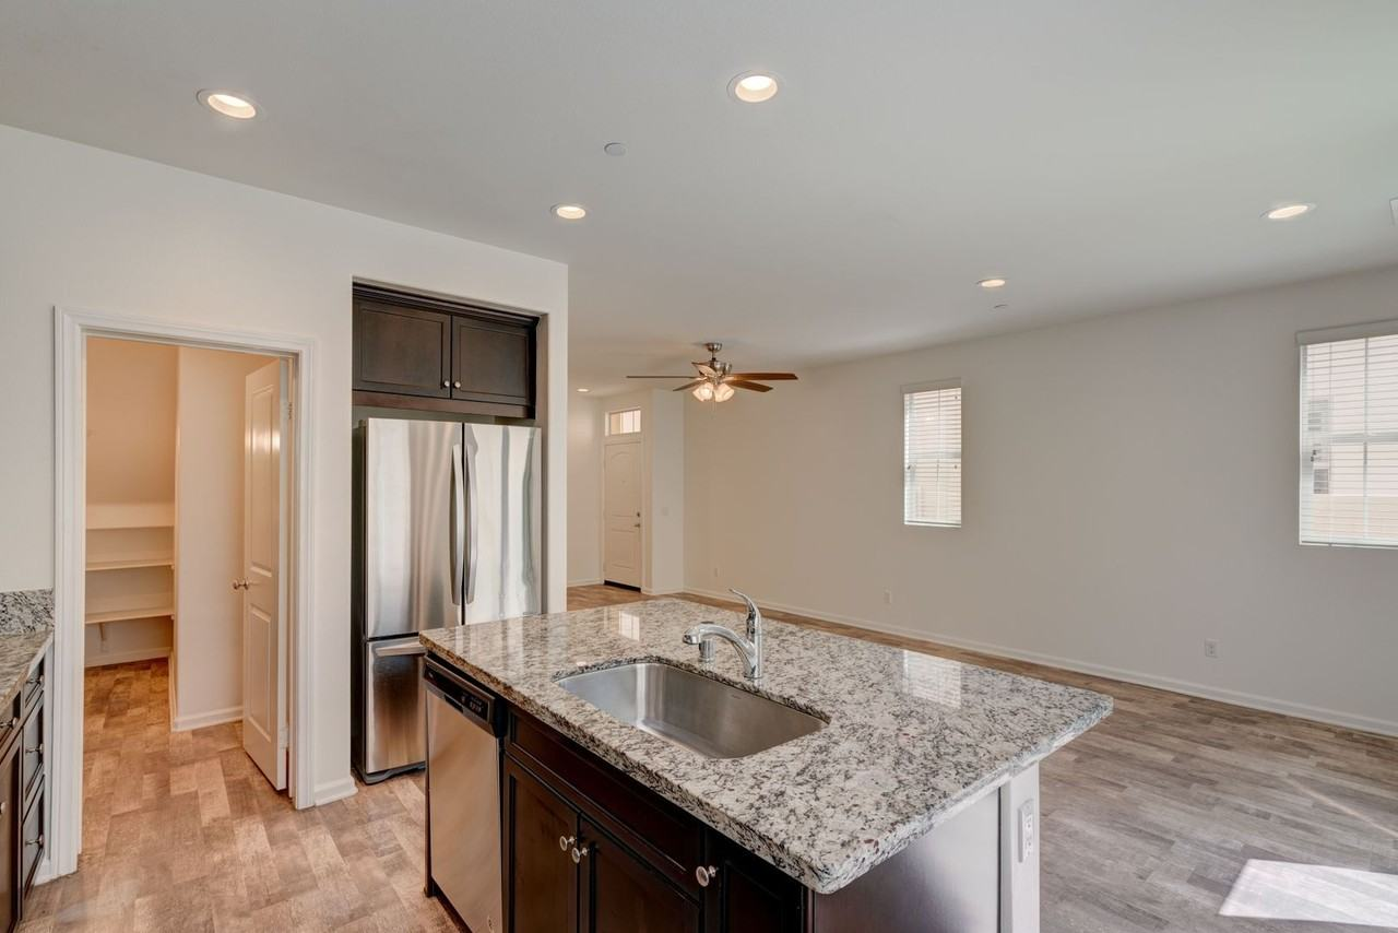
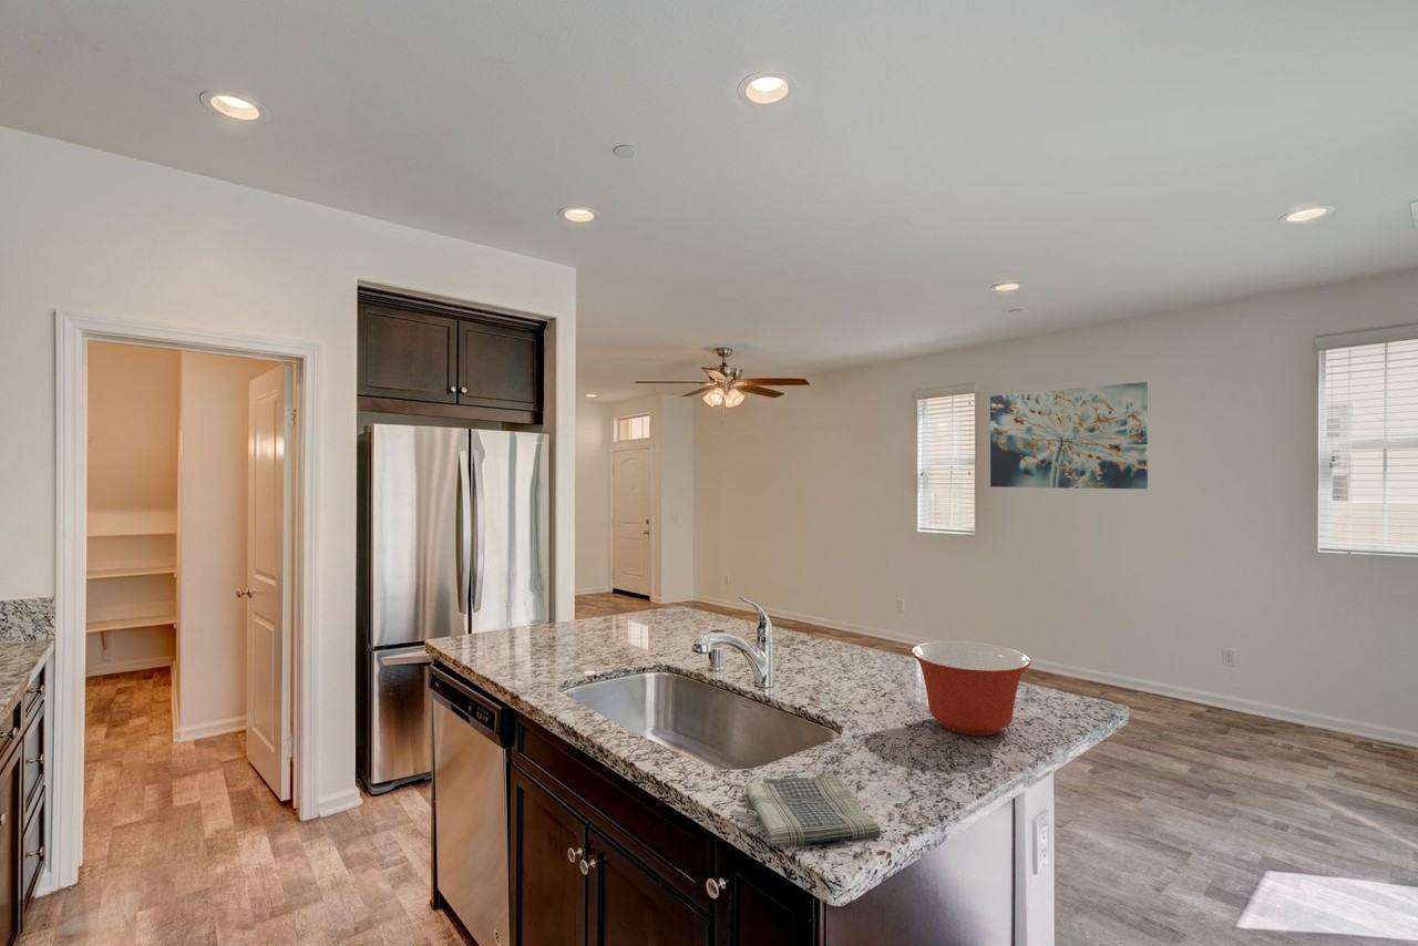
+ mixing bowl [911,640,1032,737]
+ dish towel [744,775,882,847]
+ wall art [989,381,1149,490]
